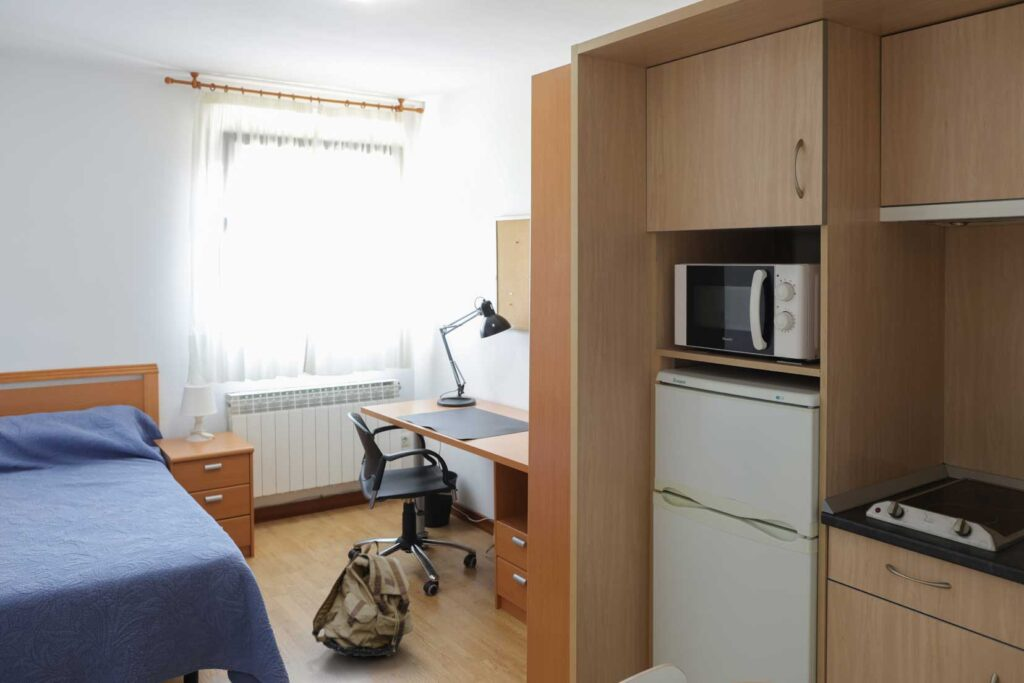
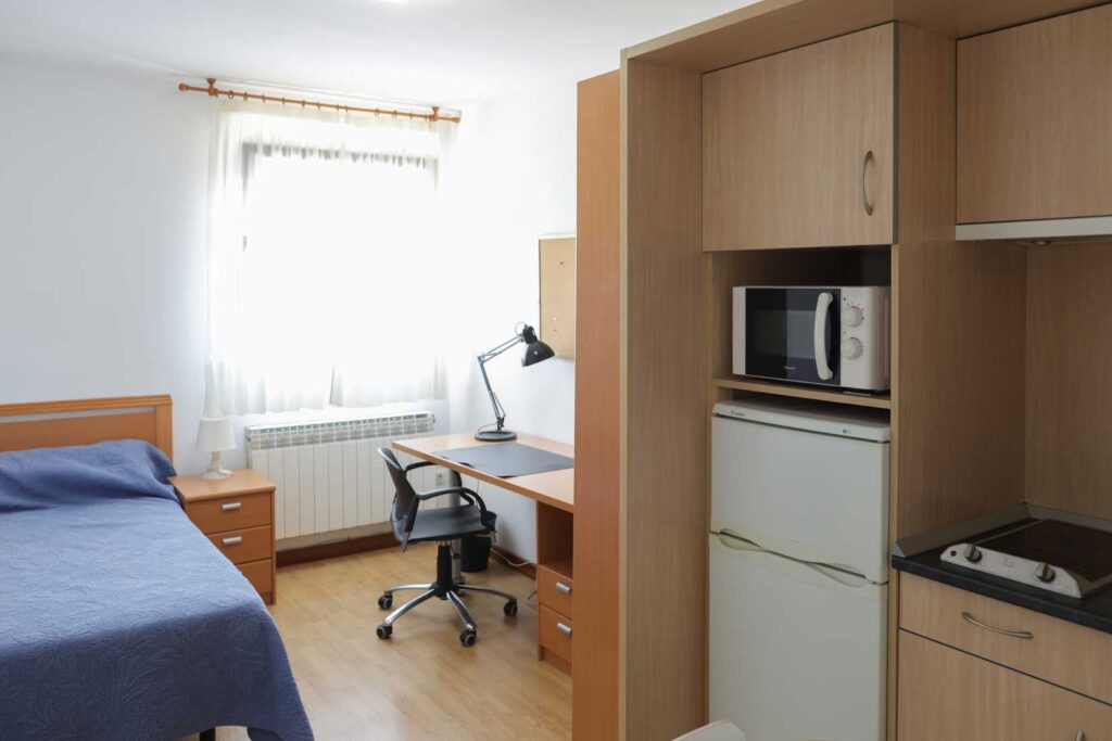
- backpack [311,539,414,659]
